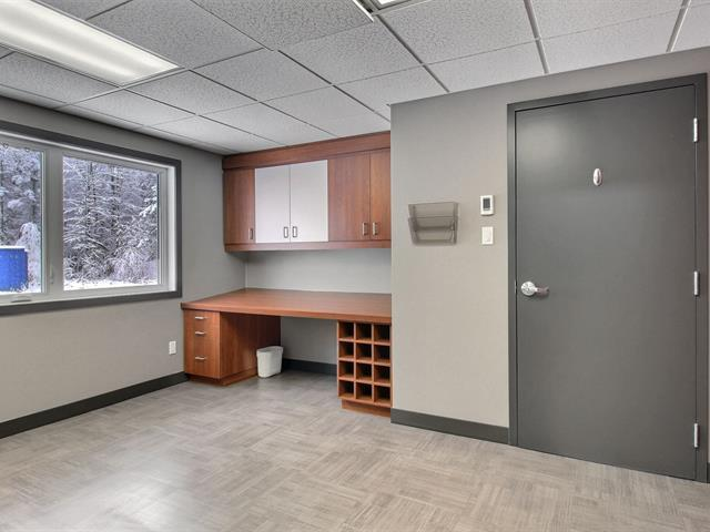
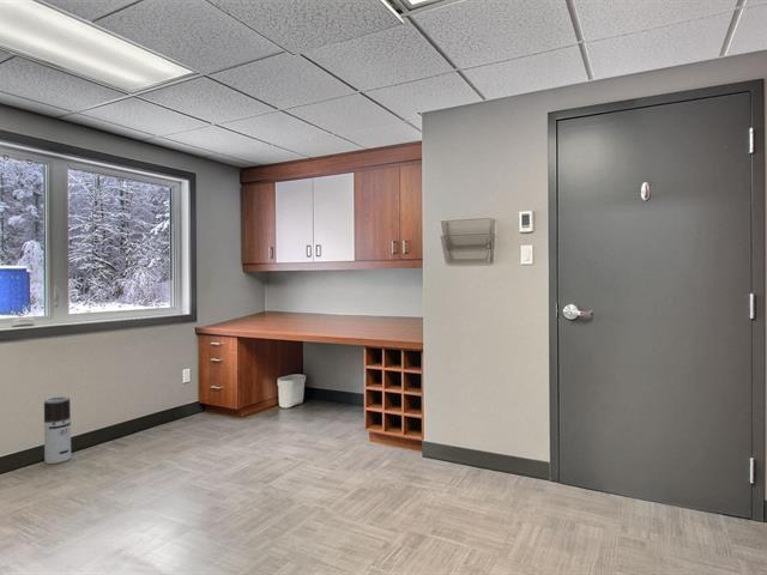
+ air purifier [43,395,72,465]
